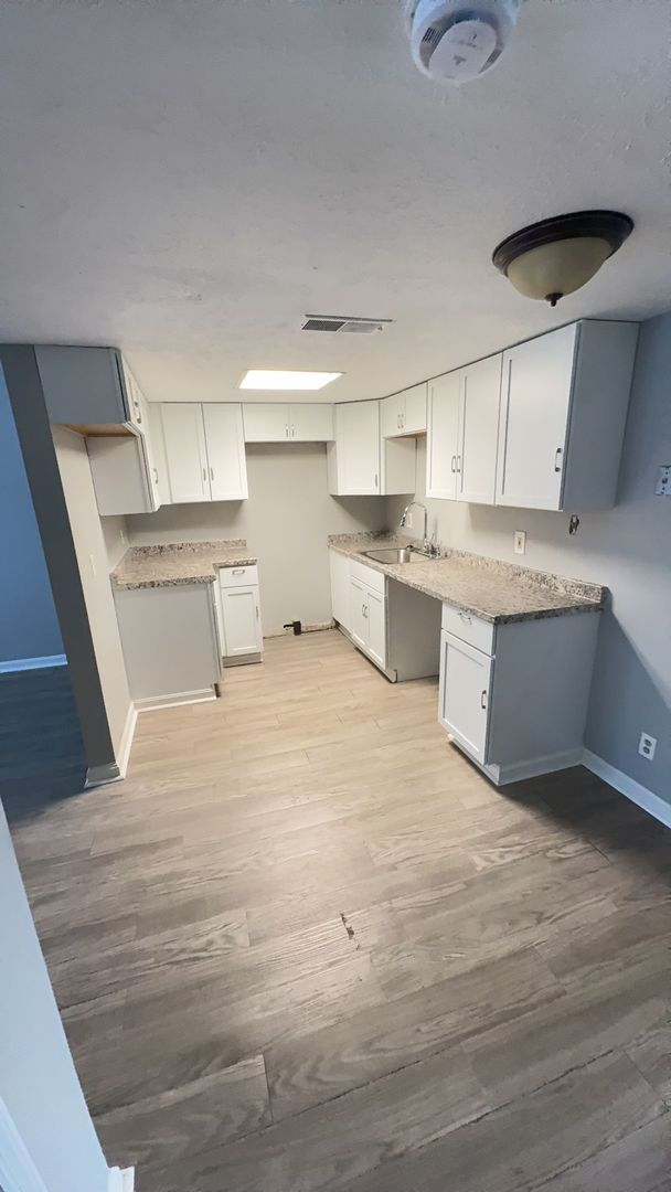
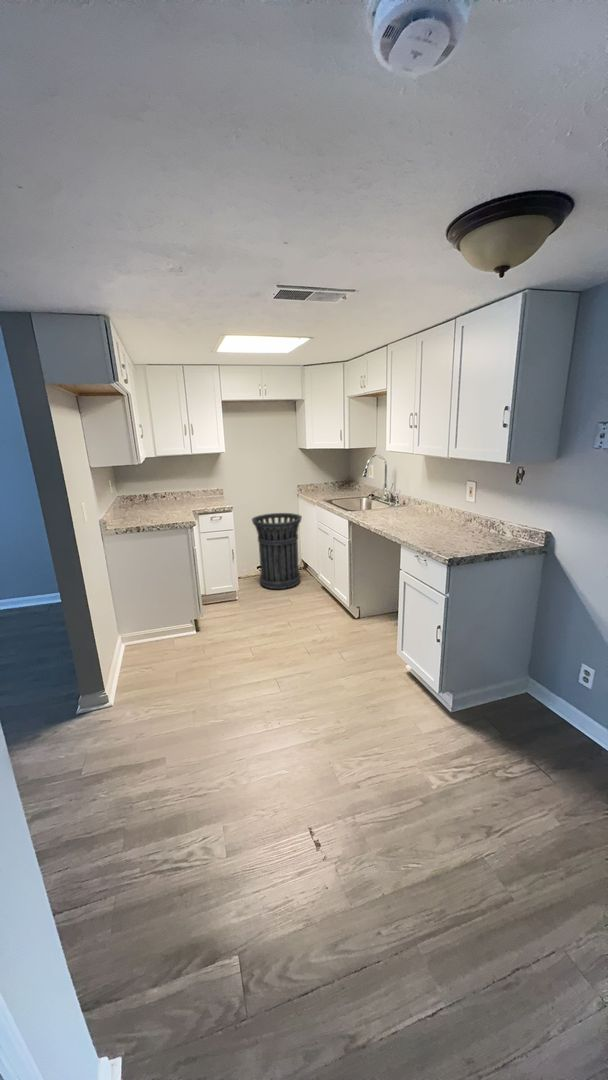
+ trash can [251,512,303,590]
